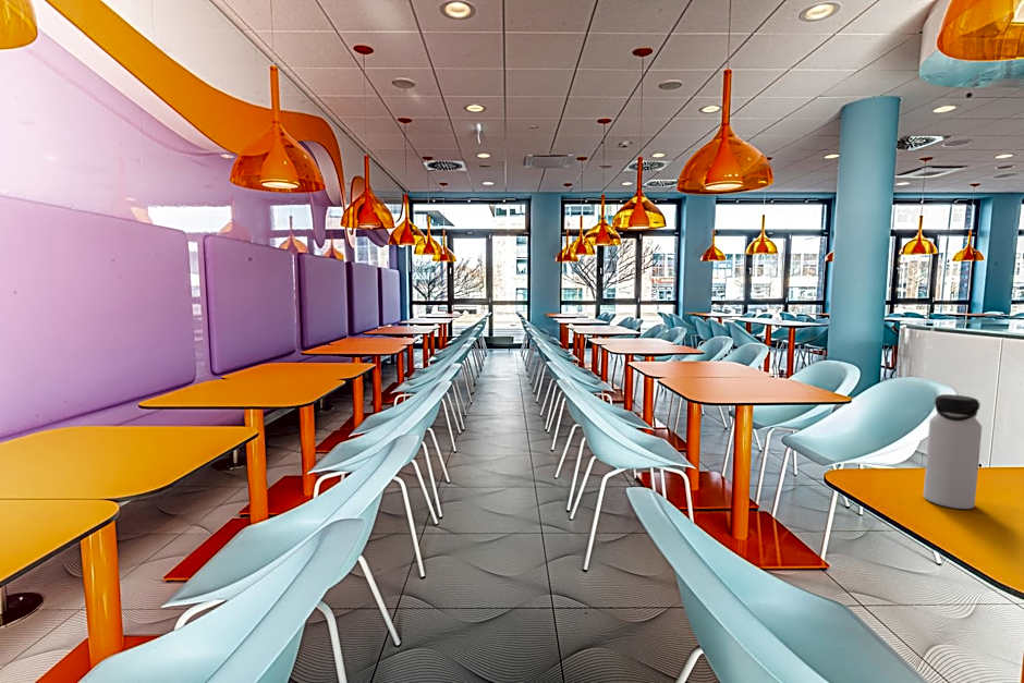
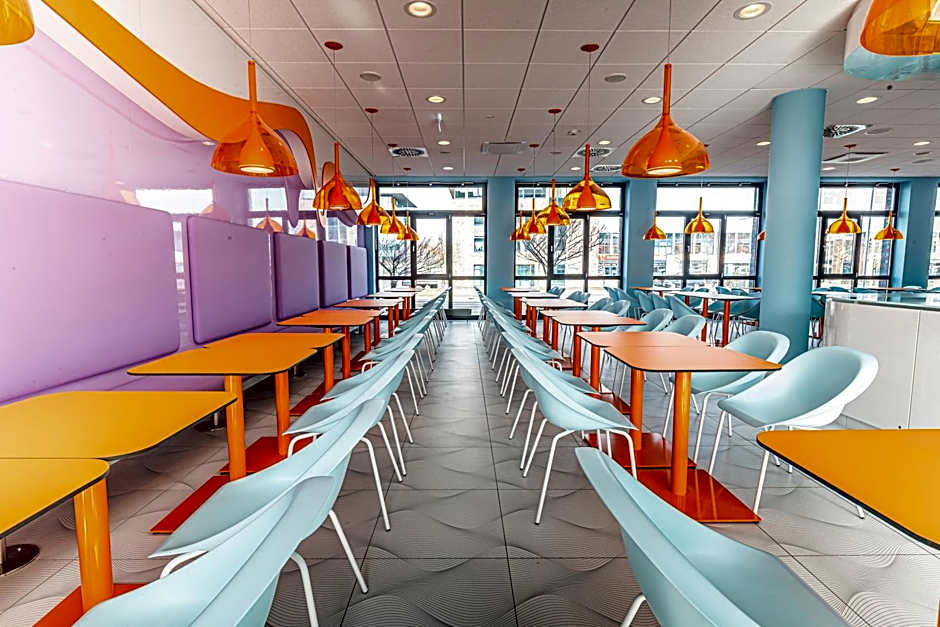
- water bottle [923,393,983,510]
